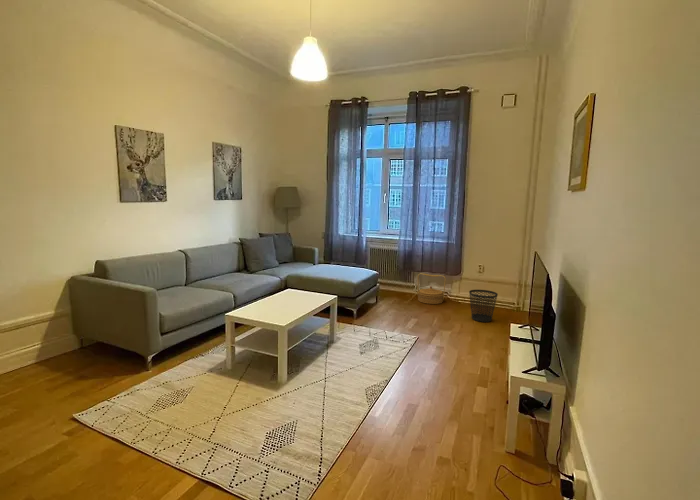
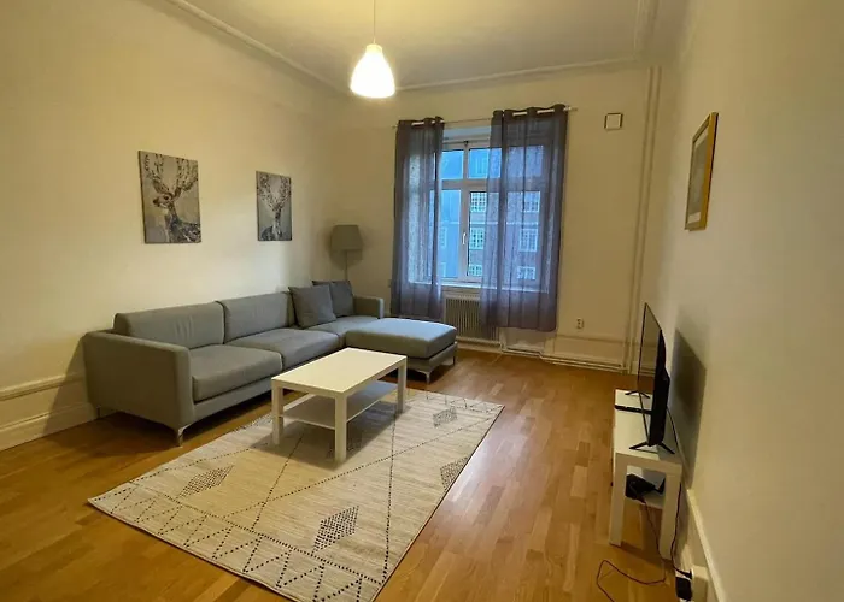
- basket [417,272,447,305]
- wastebasket [468,289,499,323]
